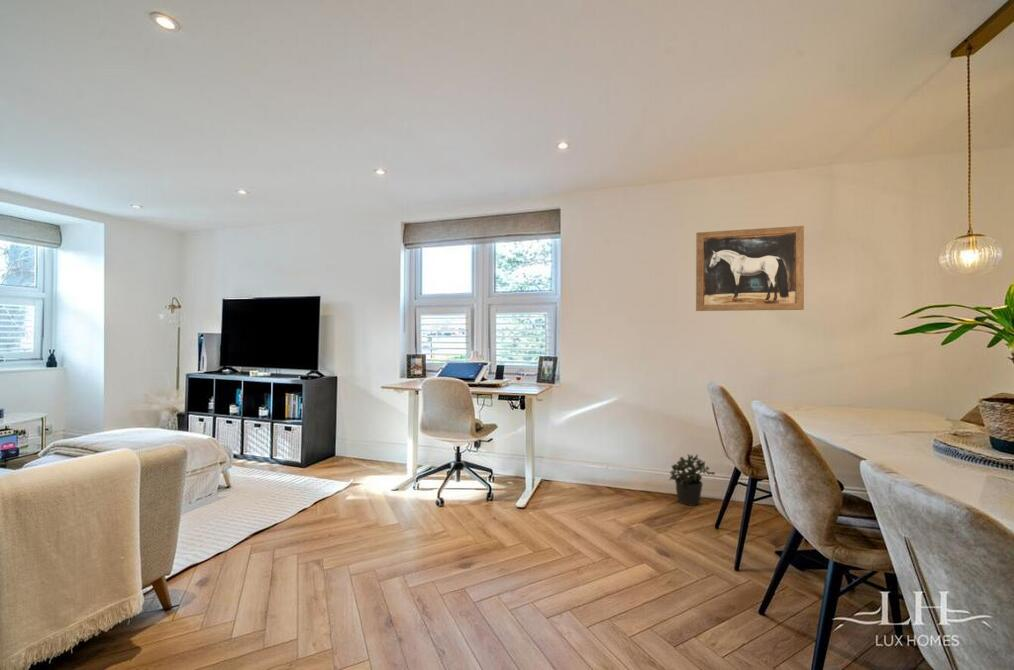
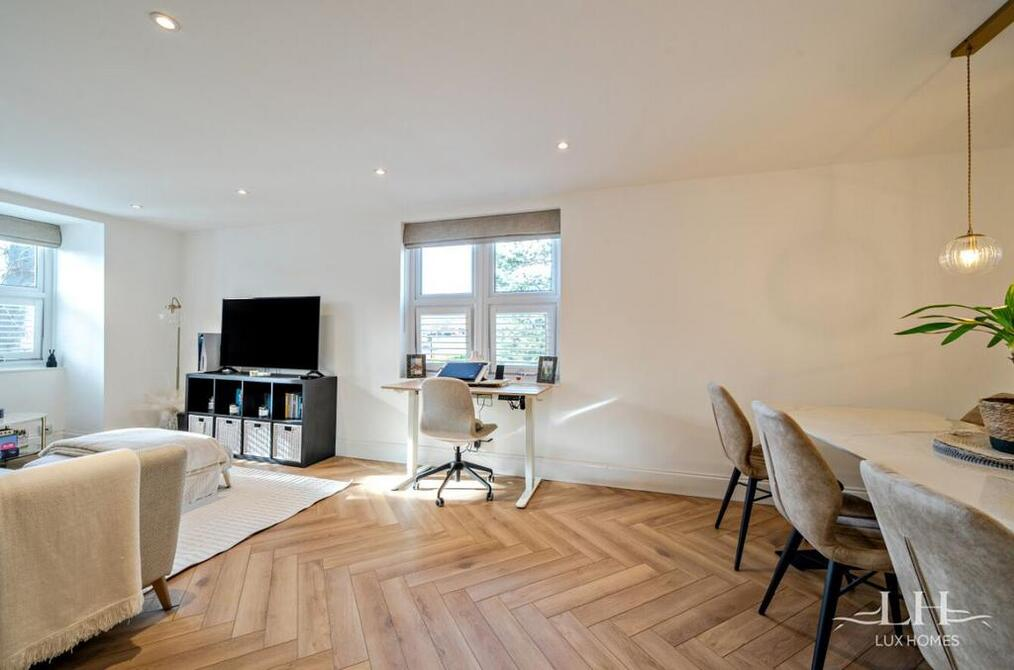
- wall art [695,225,805,312]
- potted plant [668,453,716,507]
